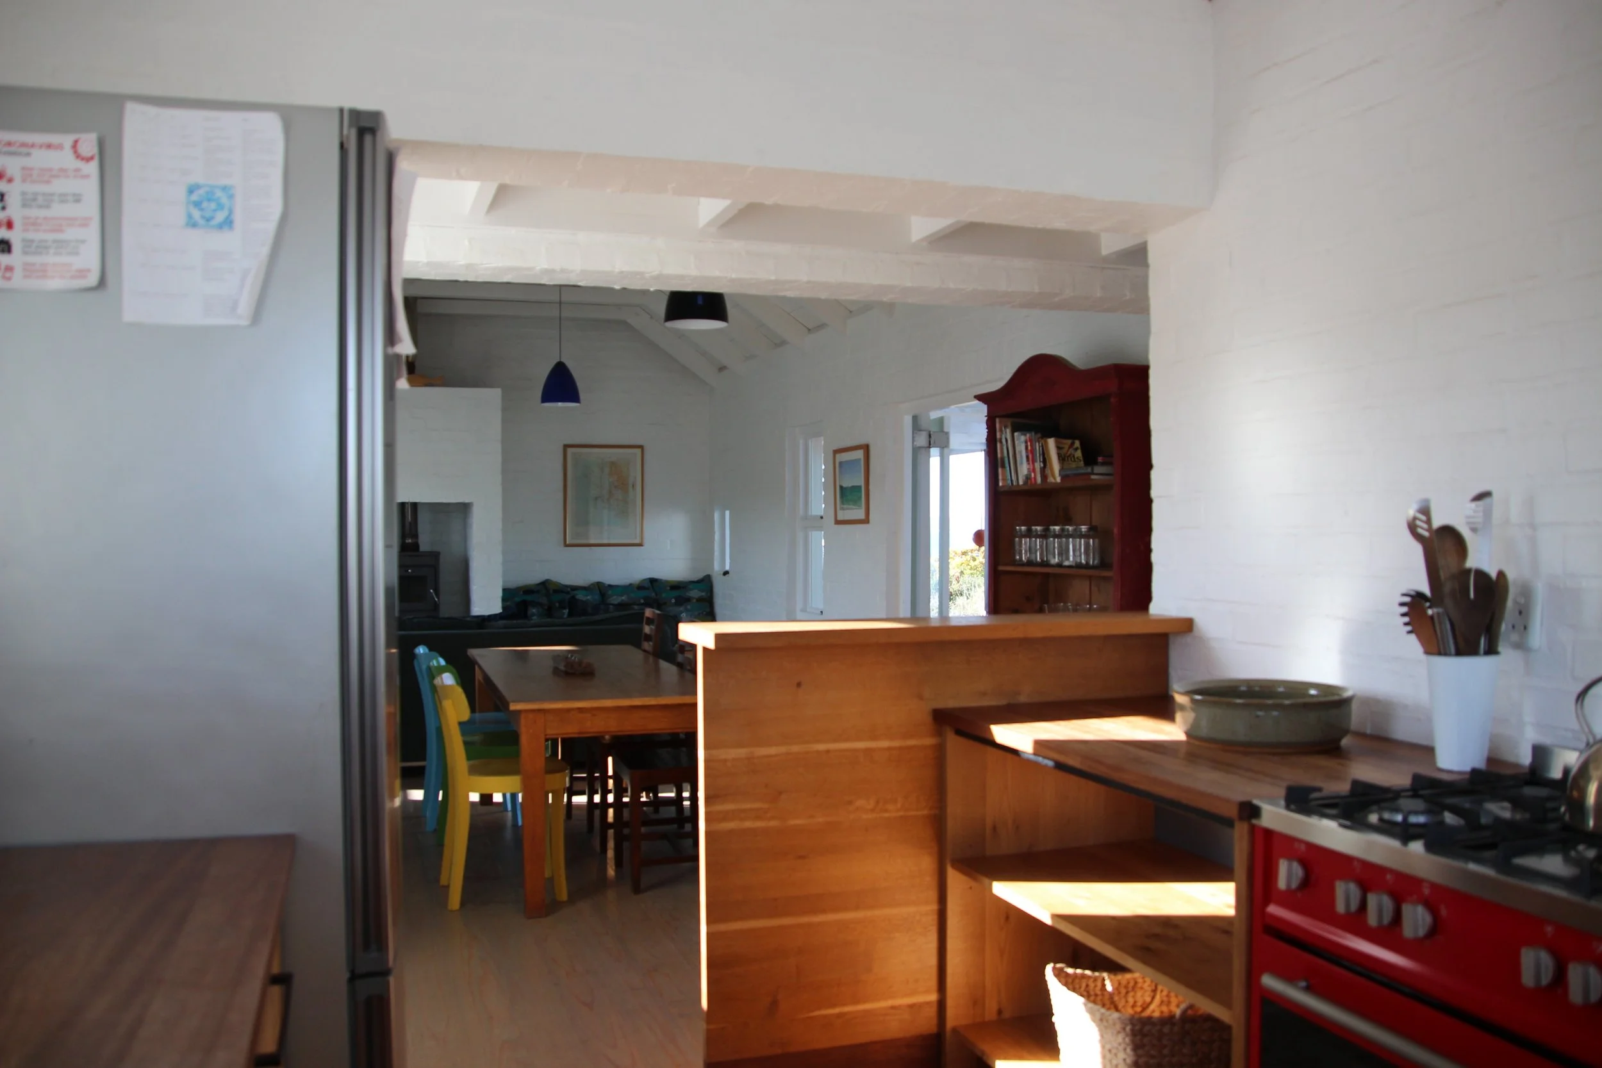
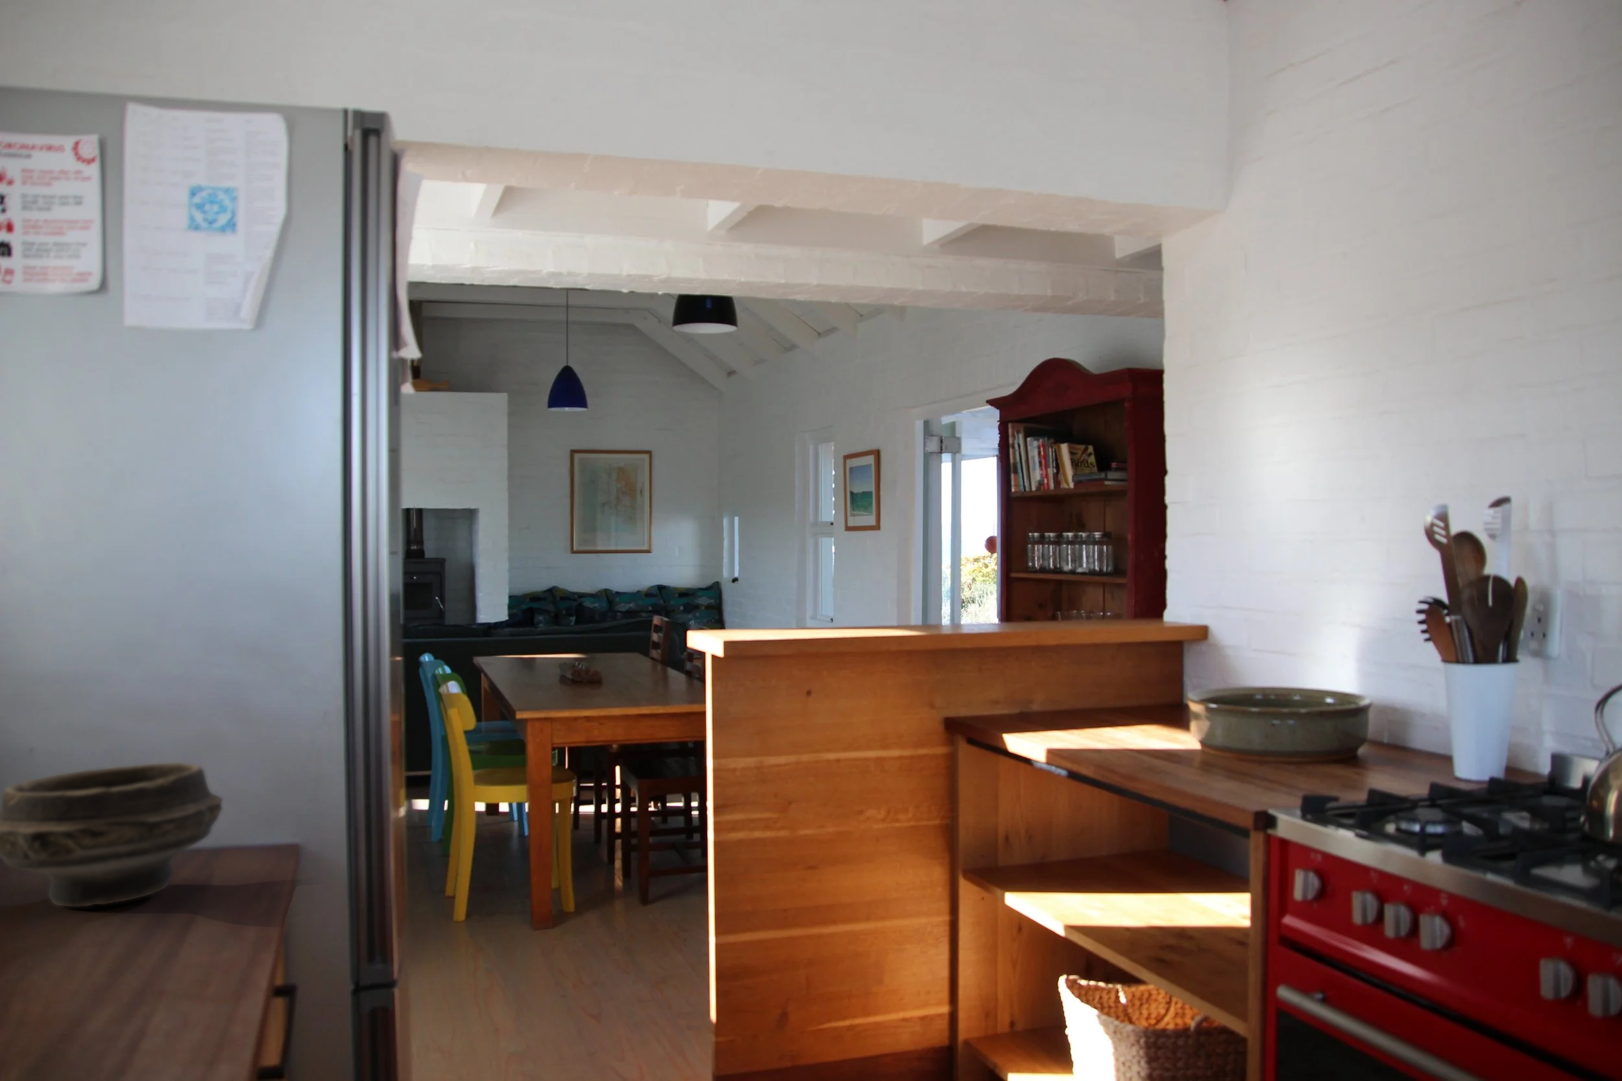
+ bowl [0,762,223,907]
